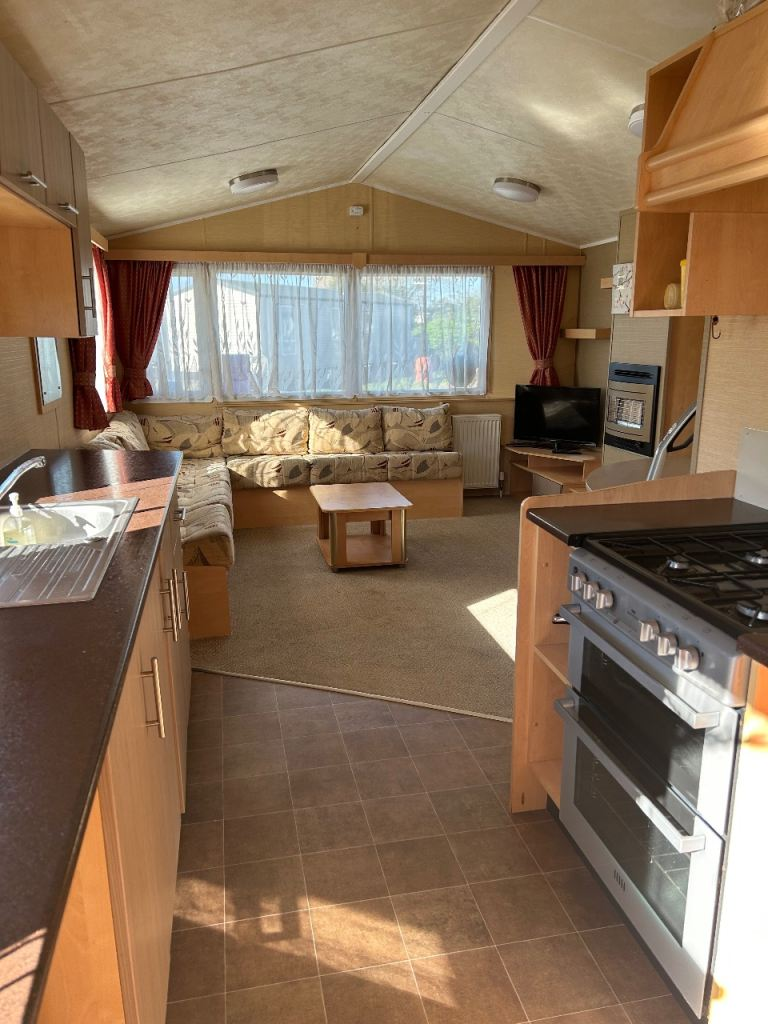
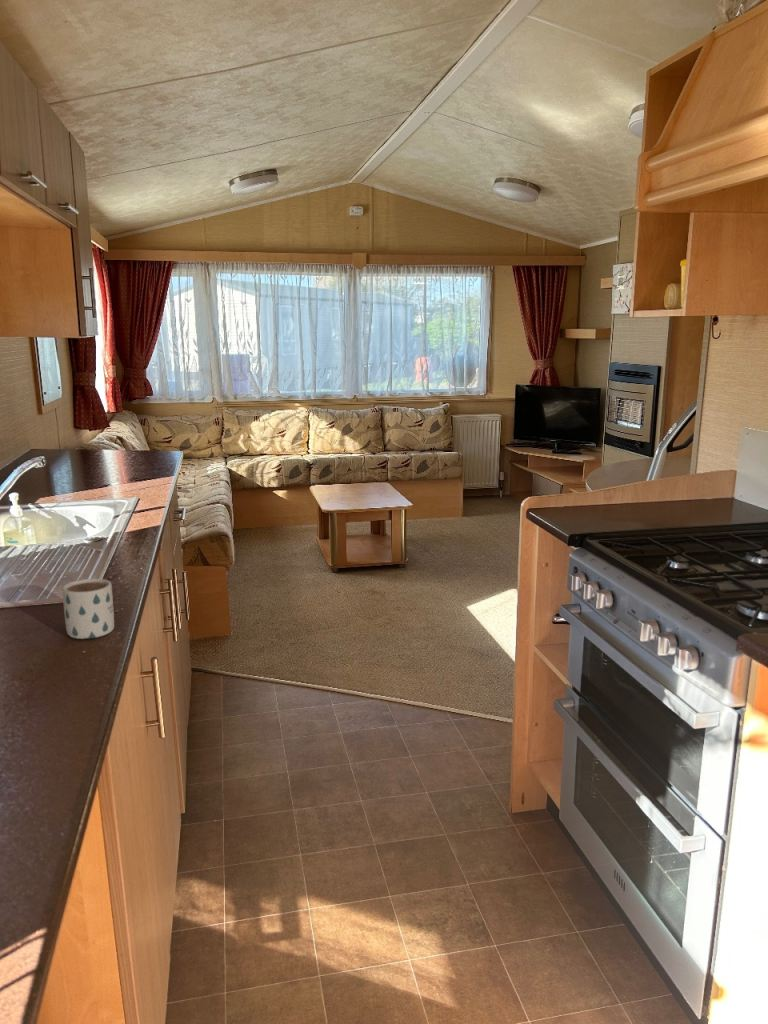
+ mug [61,578,115,640]
